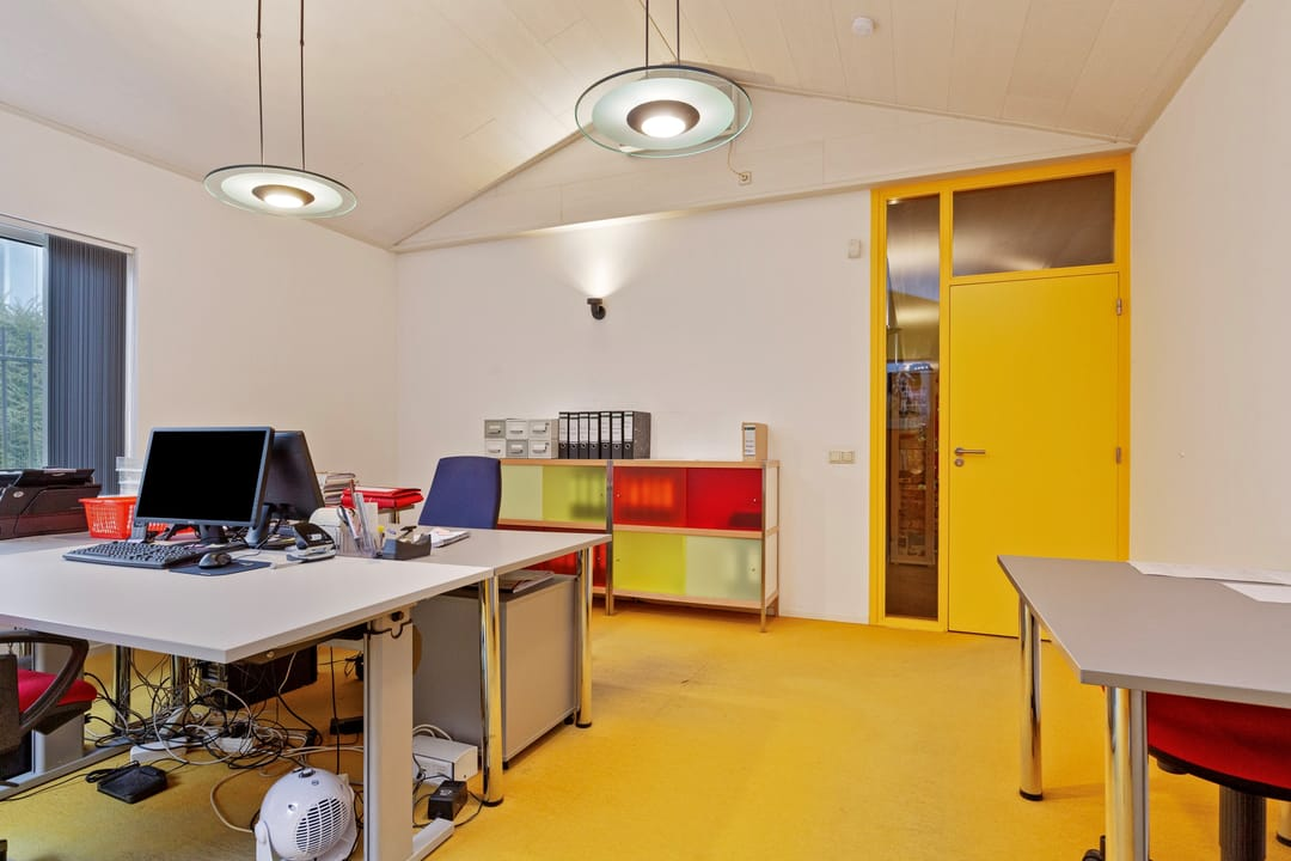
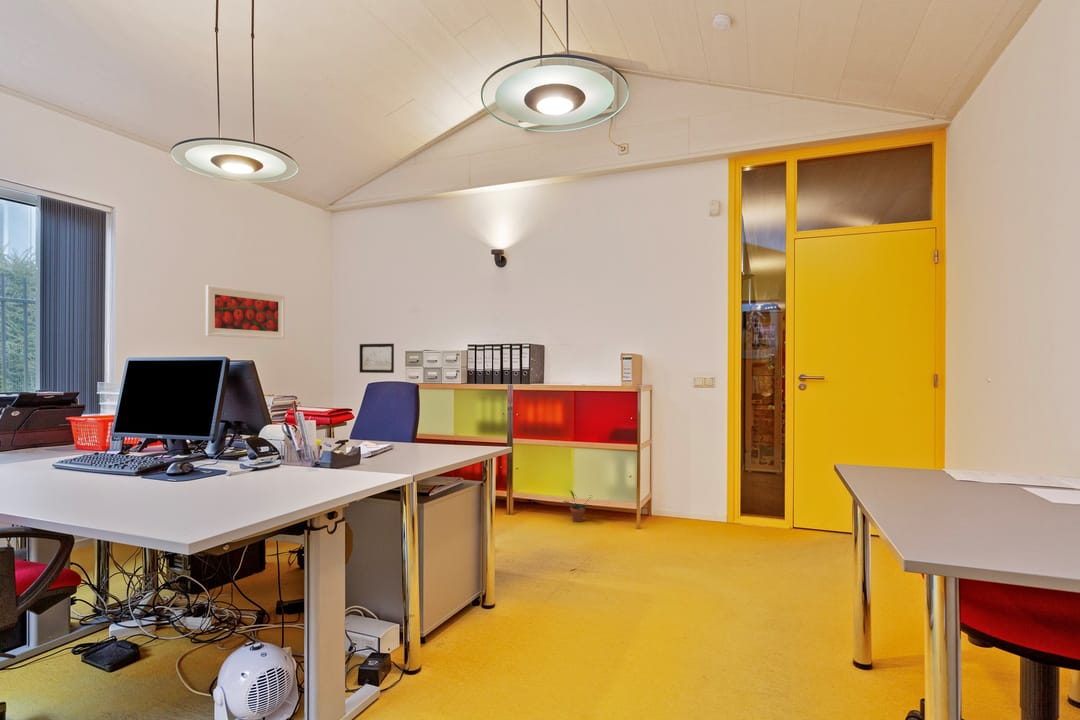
+ wall art [359,343,395,374]
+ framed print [205,284,286,340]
+ potted plant [562,489,592,523]
